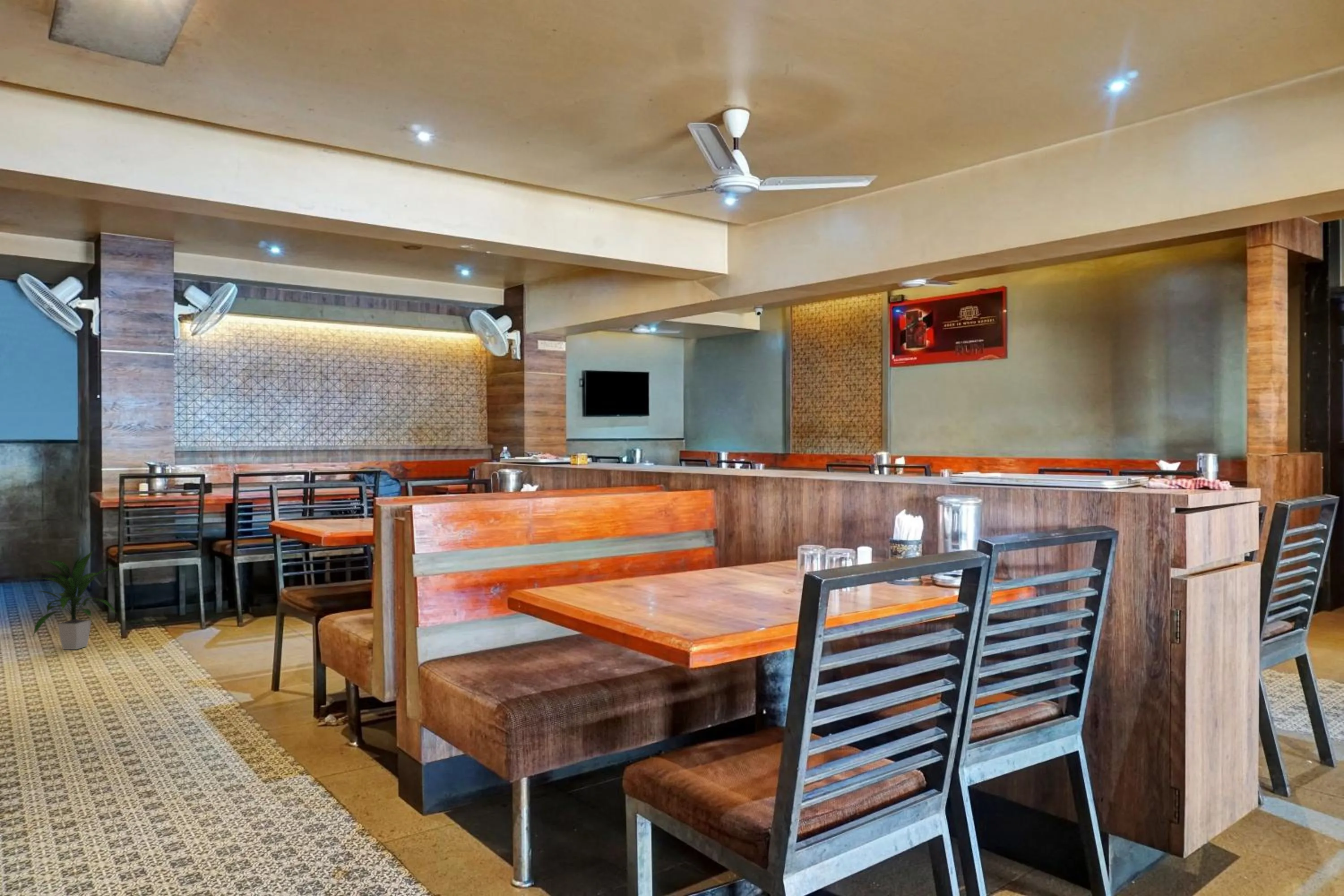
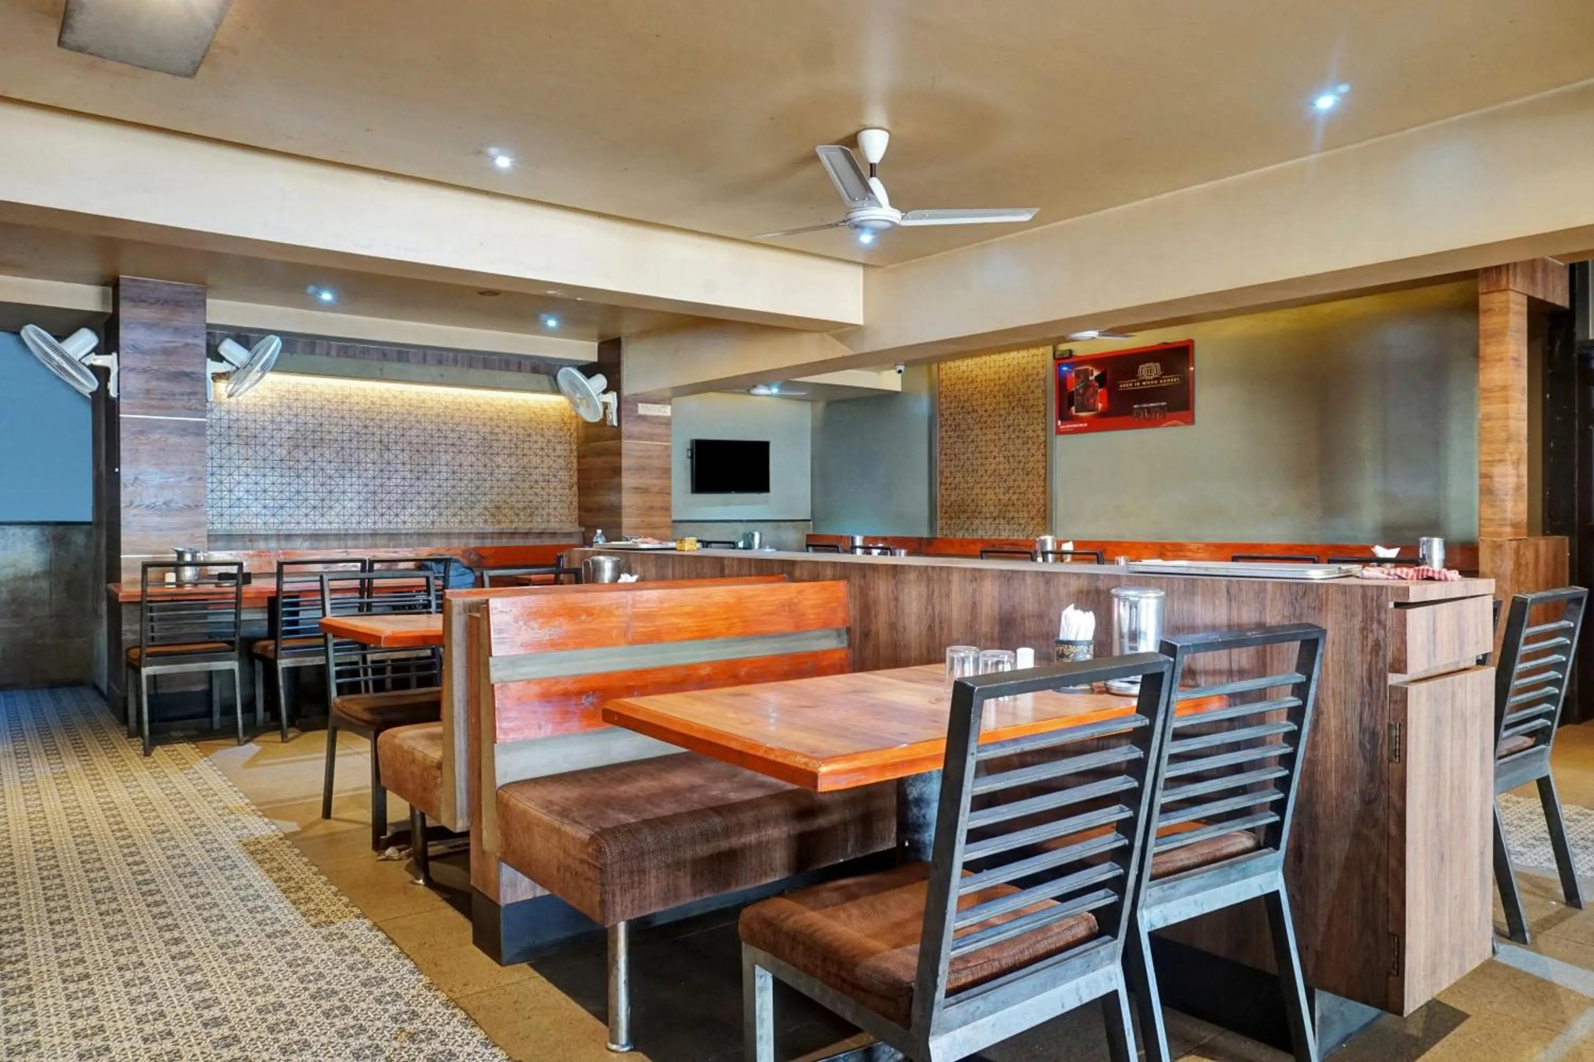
- indoor plant [32,550,121,650]
